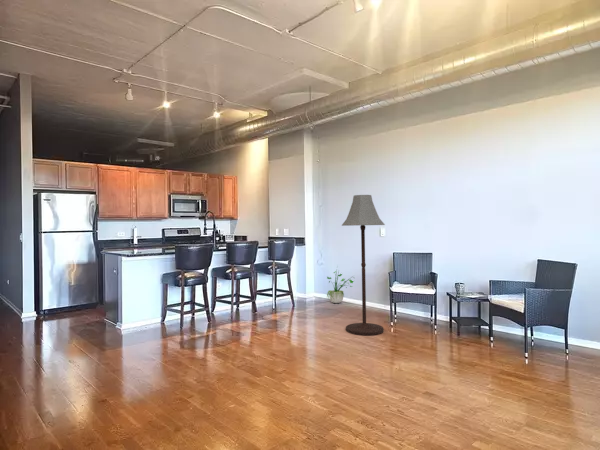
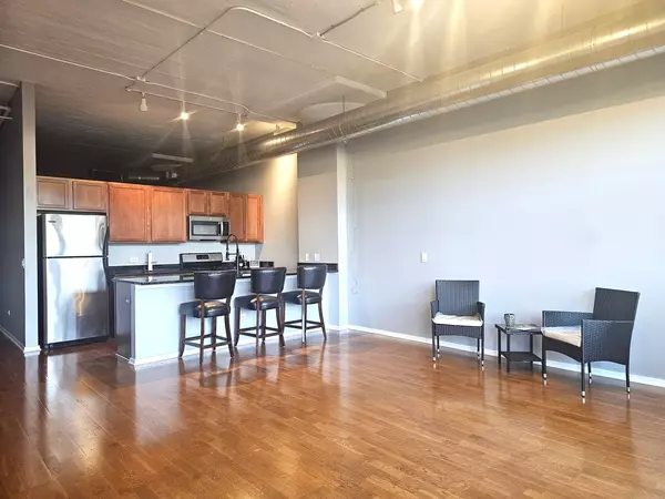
- floor lamp [341,194,386,336]
- potted plant [326,264,355,304]
